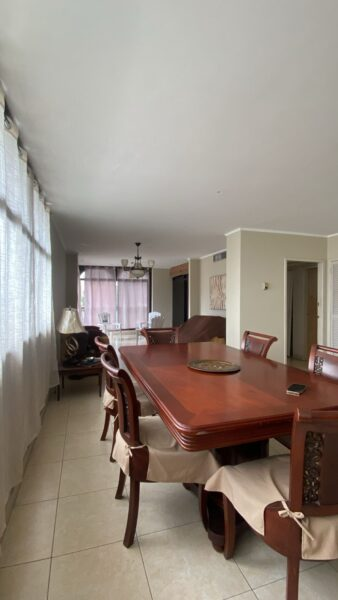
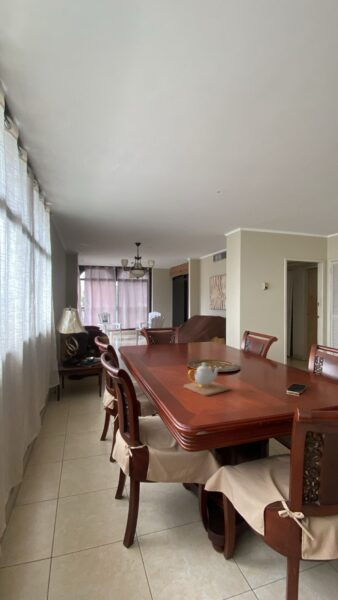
+ teapot [183,362,231,397]
